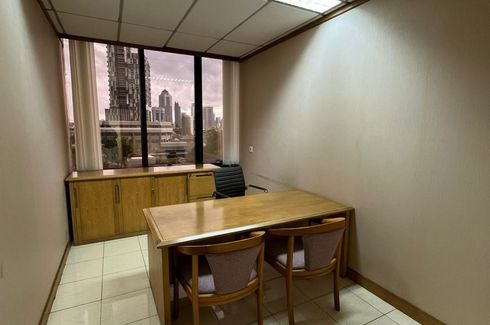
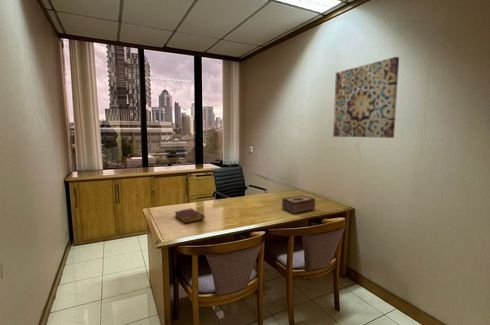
+ book [174,207,205,225]
+ tissue box [281,194,316,215]
+ wall art [332,56,400,139]
